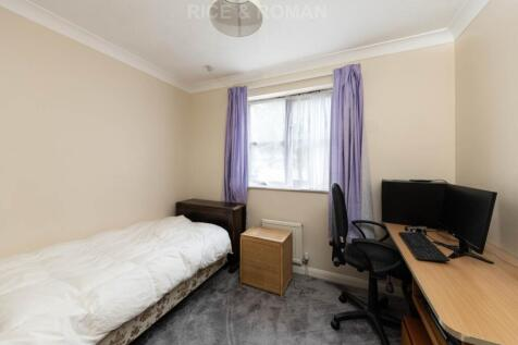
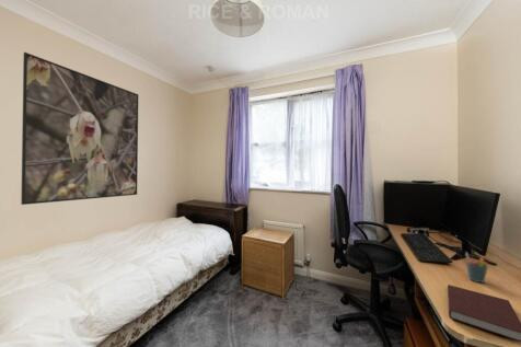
+ notebook [447,284,521,343]
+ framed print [20,51,139,206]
+ pen holder [464,252,489,284]
